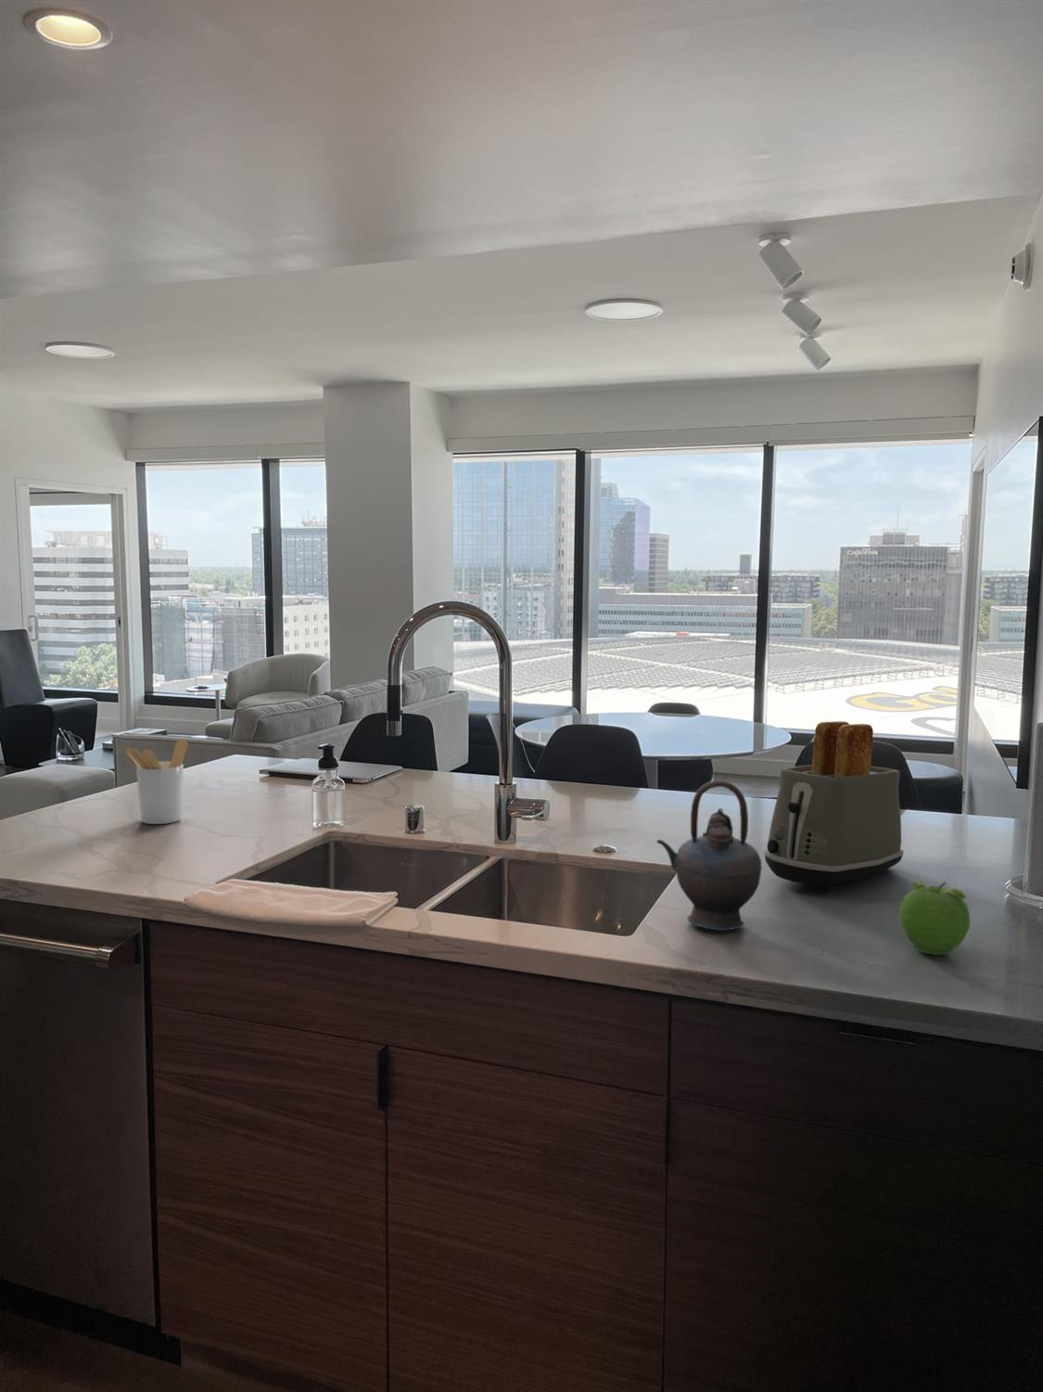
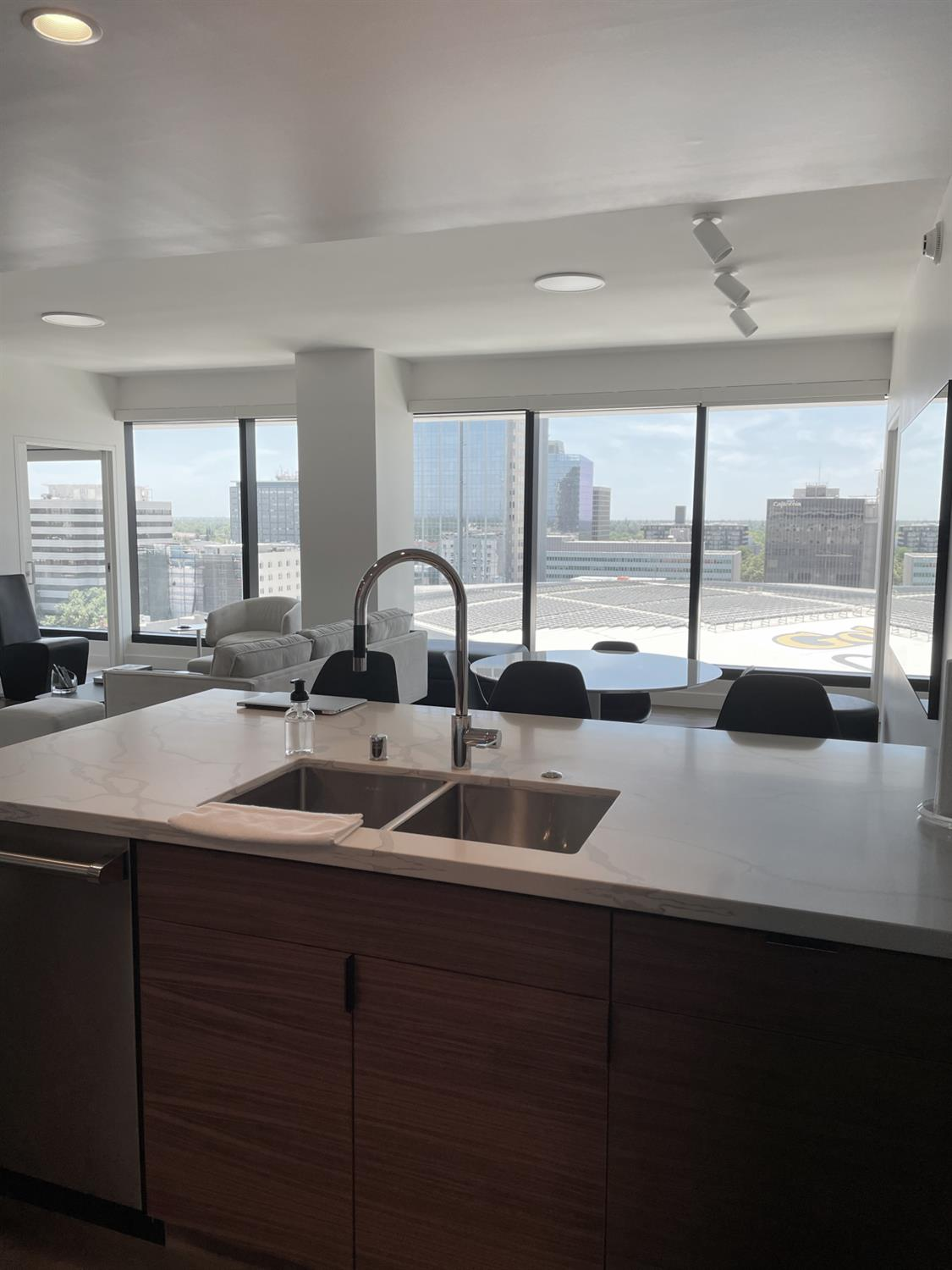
- fruit [898,880,972,956]
- utensil holder [124,739,190,825]
- toaster [763,720,904,893]
- teapot [655,779,763,932]
